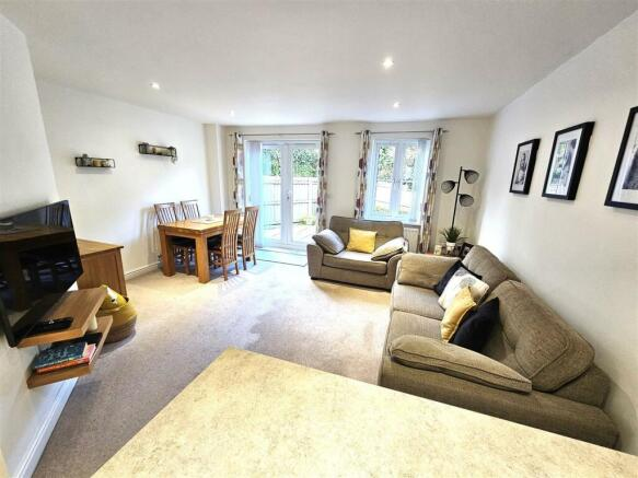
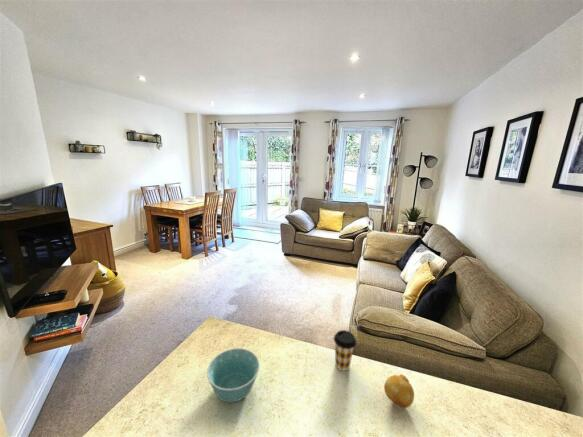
+ coffee cup [333,329,357,372]
+ bowl [206,347,261,403]
+ fruit [383,374,415,409]
